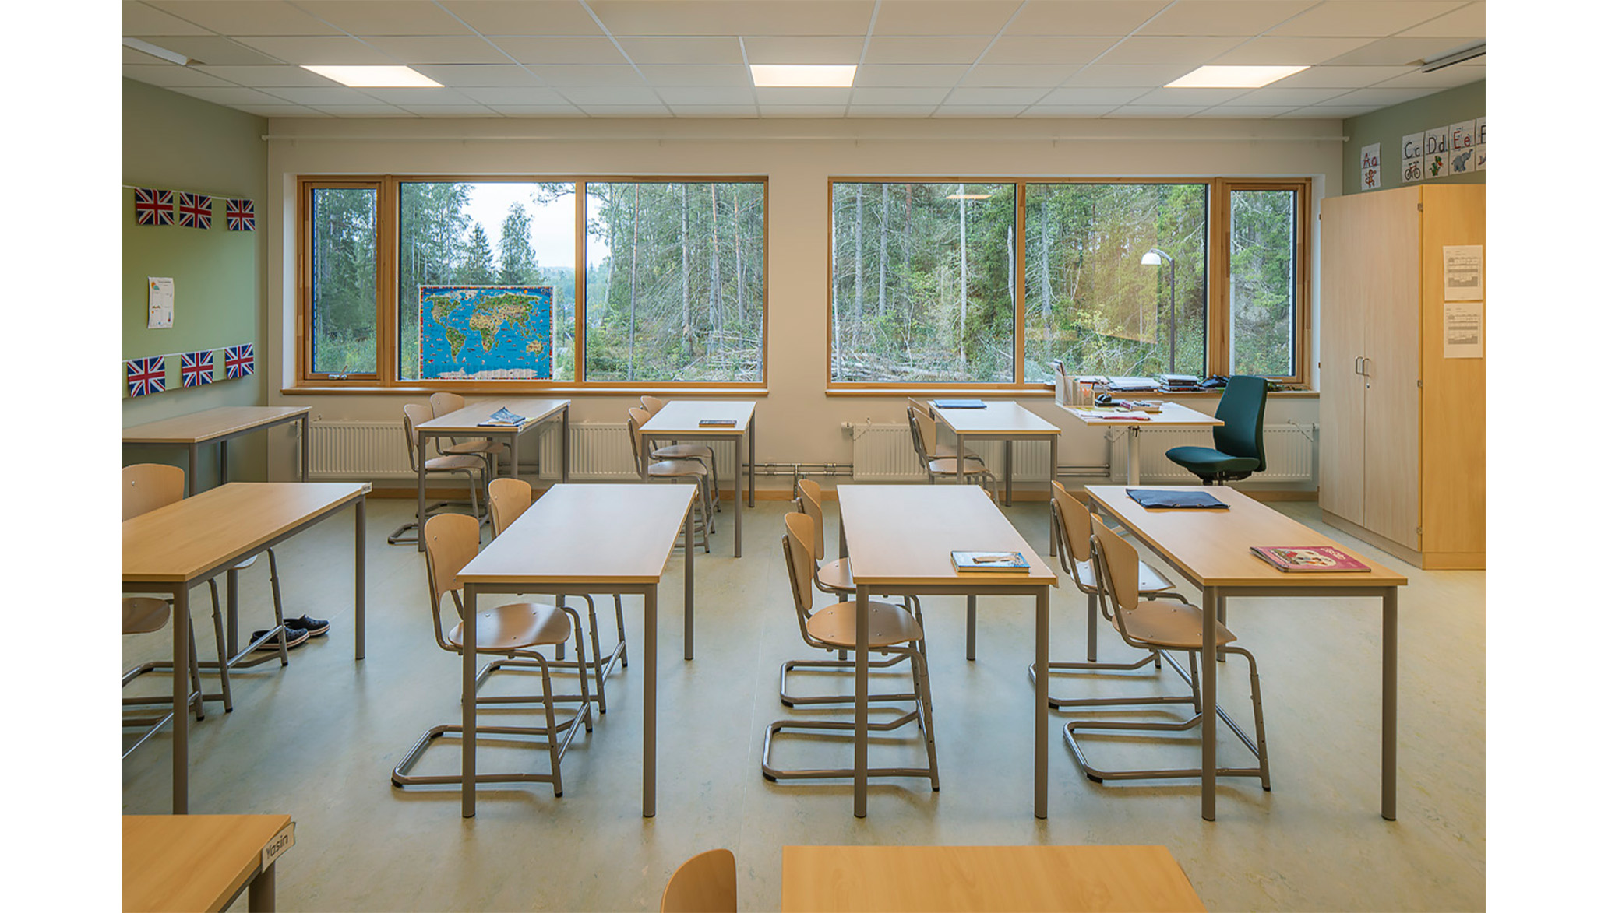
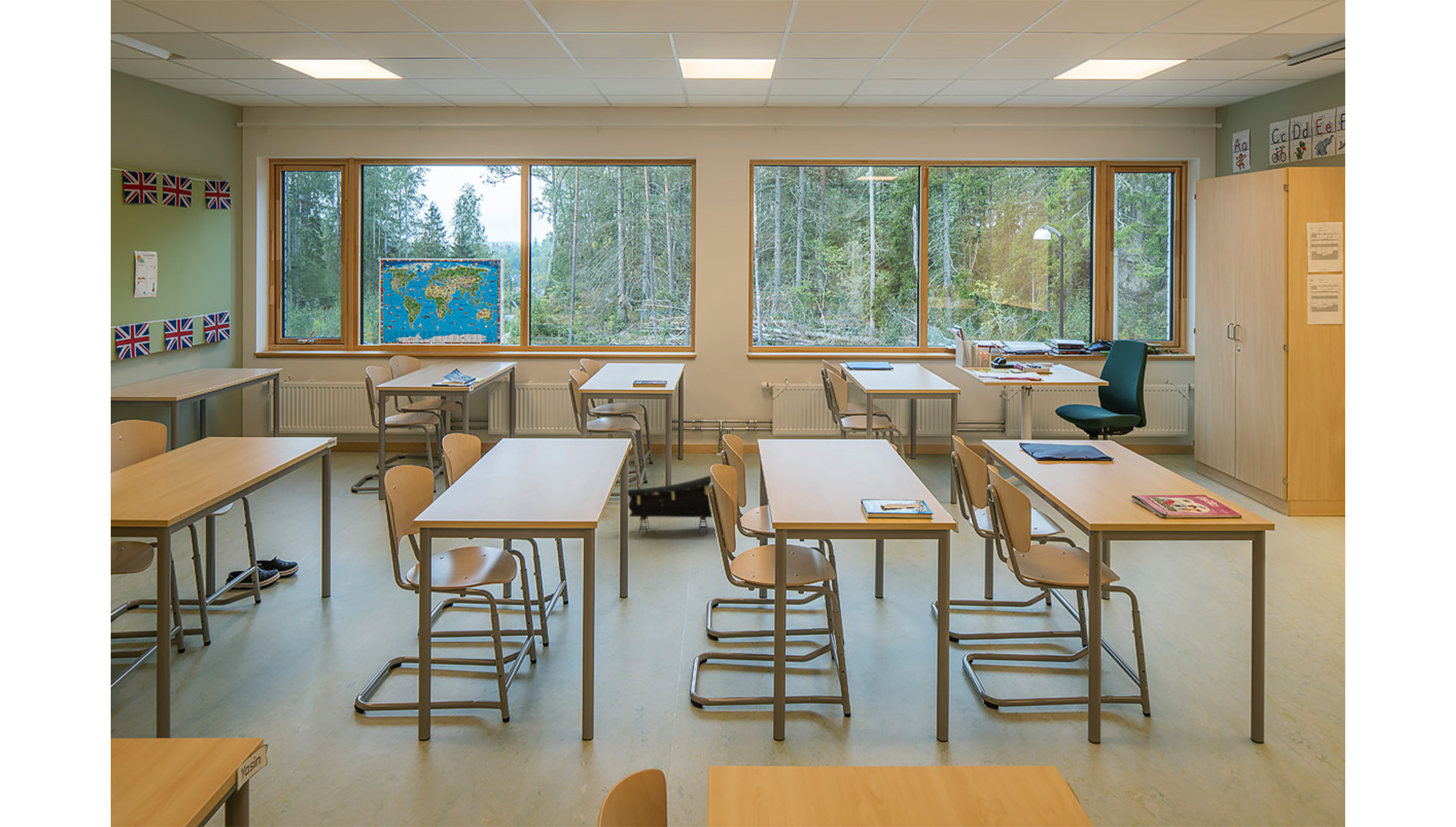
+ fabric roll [627,474,713,535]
